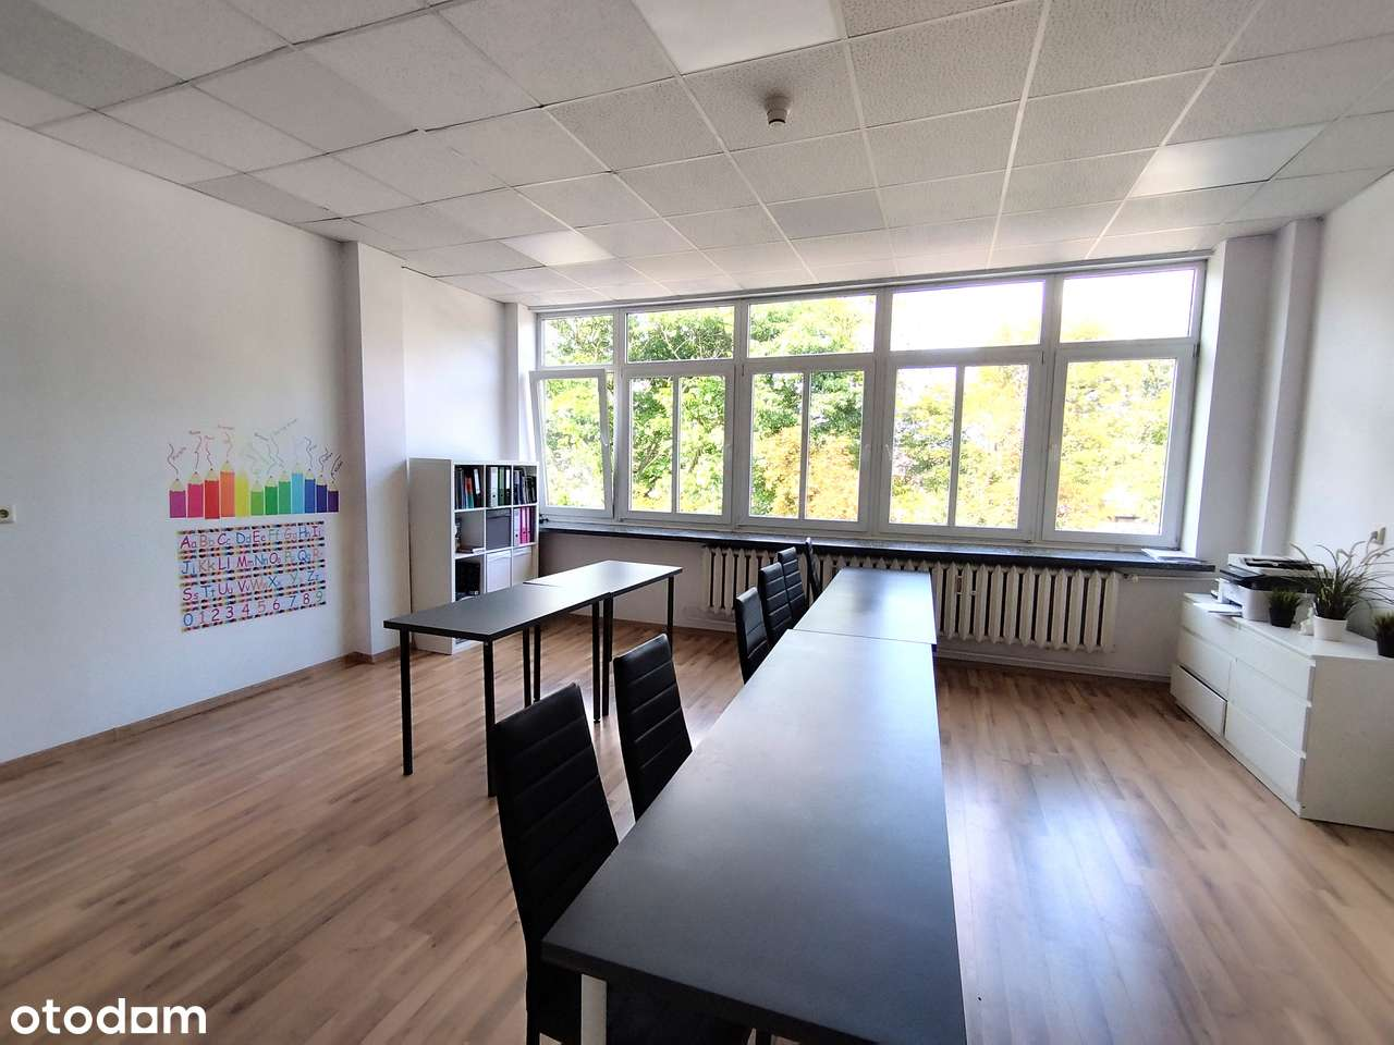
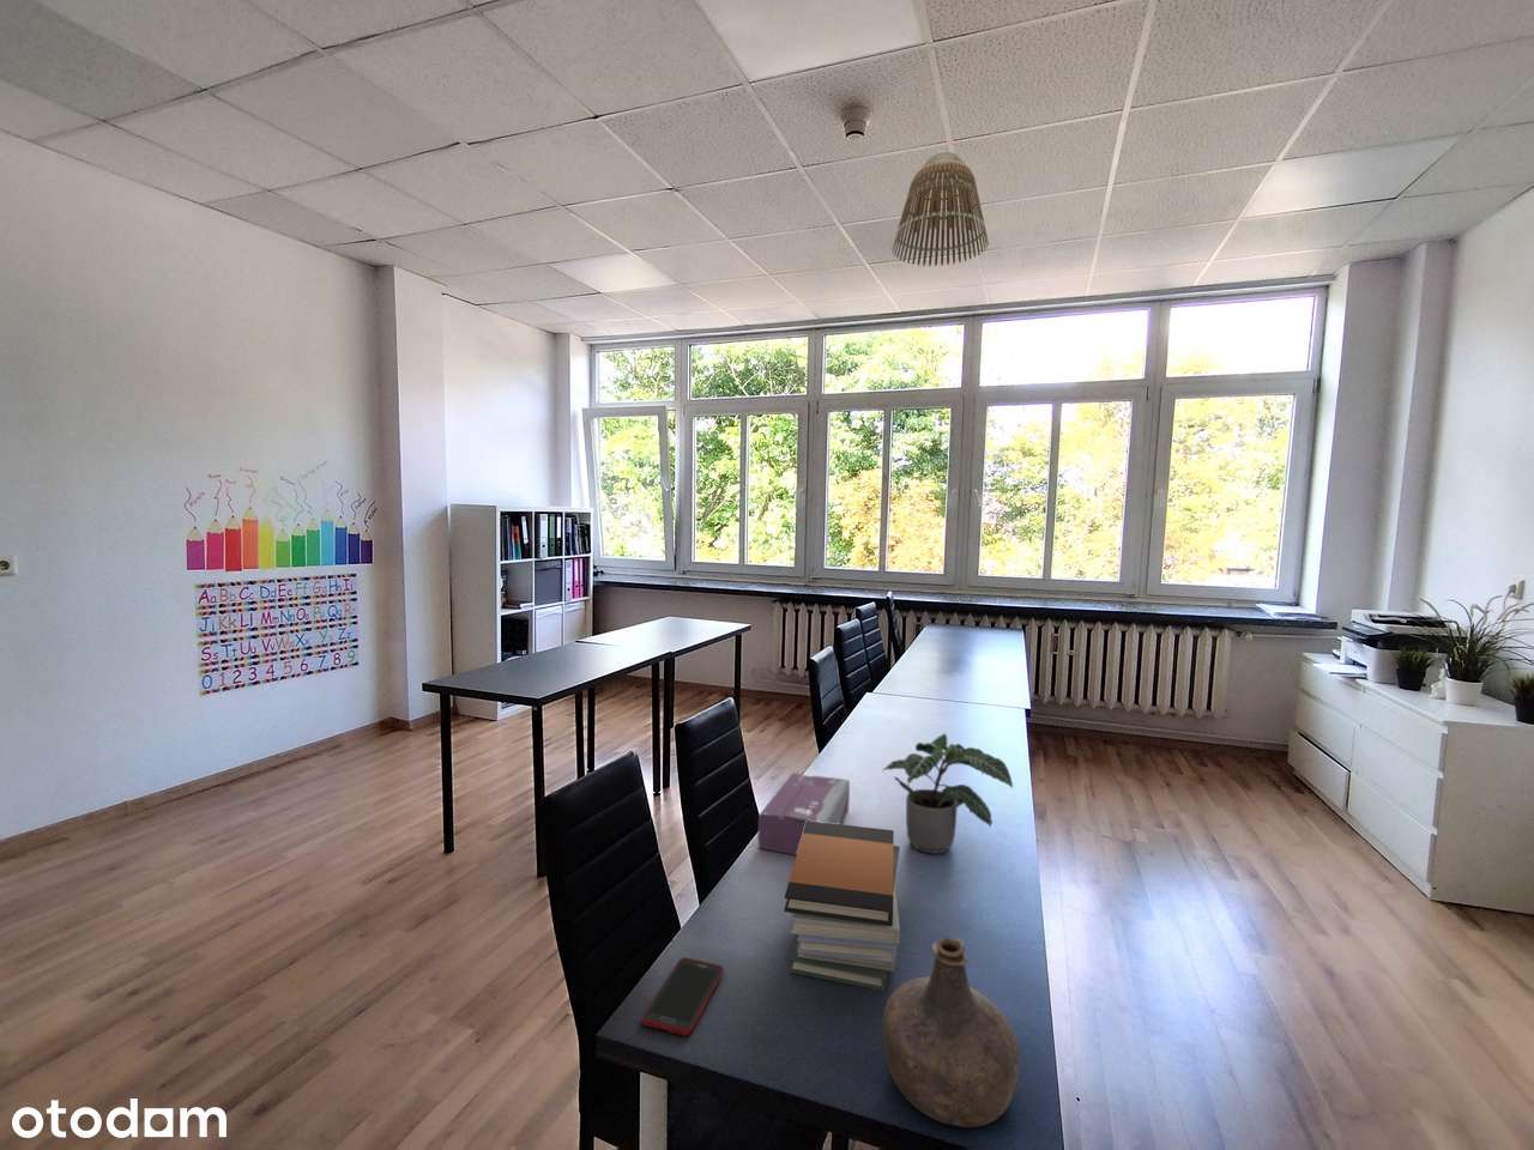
+ cell phone [641,956,725,1038]
+ potted plant [881,732,1013,854]
+ bottle [881,936,1019,1128]
+ lamp shade [890,150,990,267]
+ book stack [783,820,901,992]
+ tissue box [757,772,850,856]
